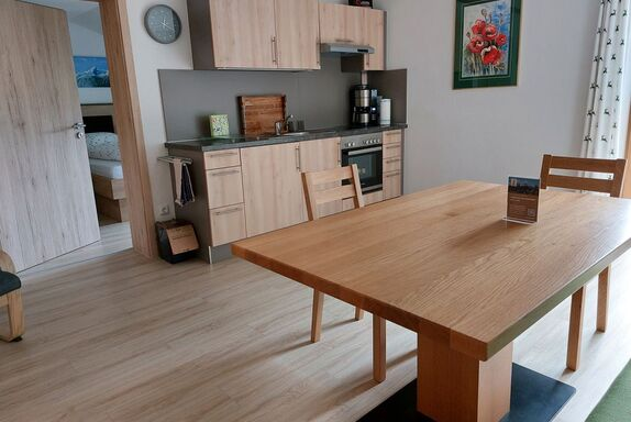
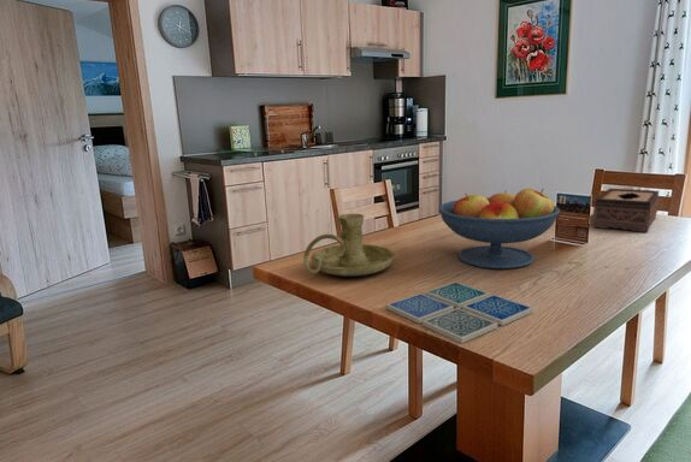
+ fruit bowl [437,188,561,270]
+ tissue box [592,188,660,233]
+ candle holder [302,213,396,277]
+ drink coaster [385,280,535,344]
